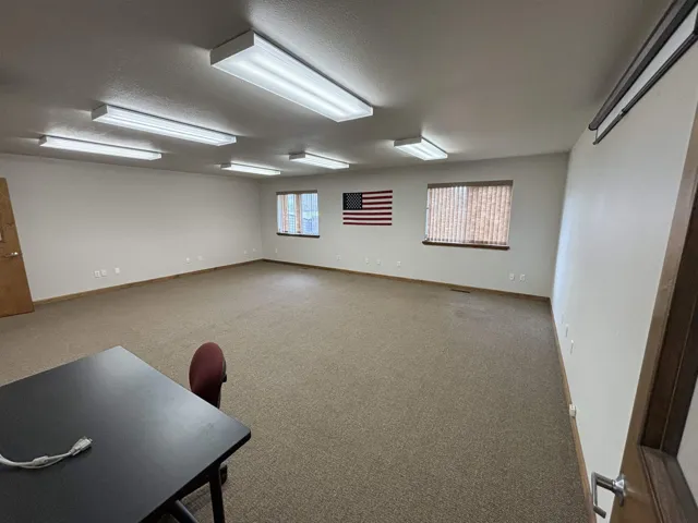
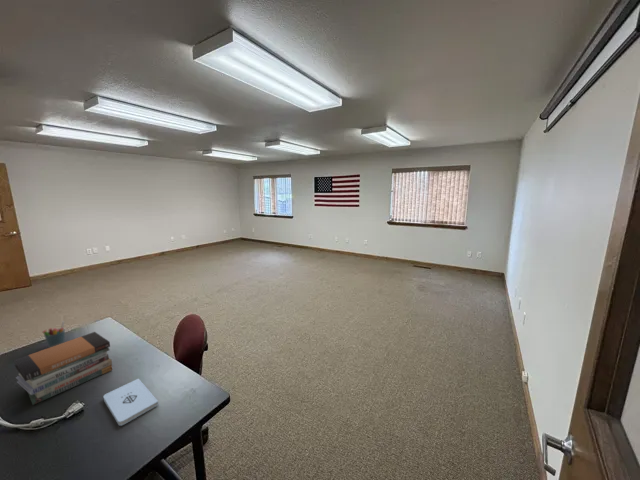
+ book stack [12,331,113,406]
+ notepad [102,377,160,427]
+ pen holder [42,320,66,348]
